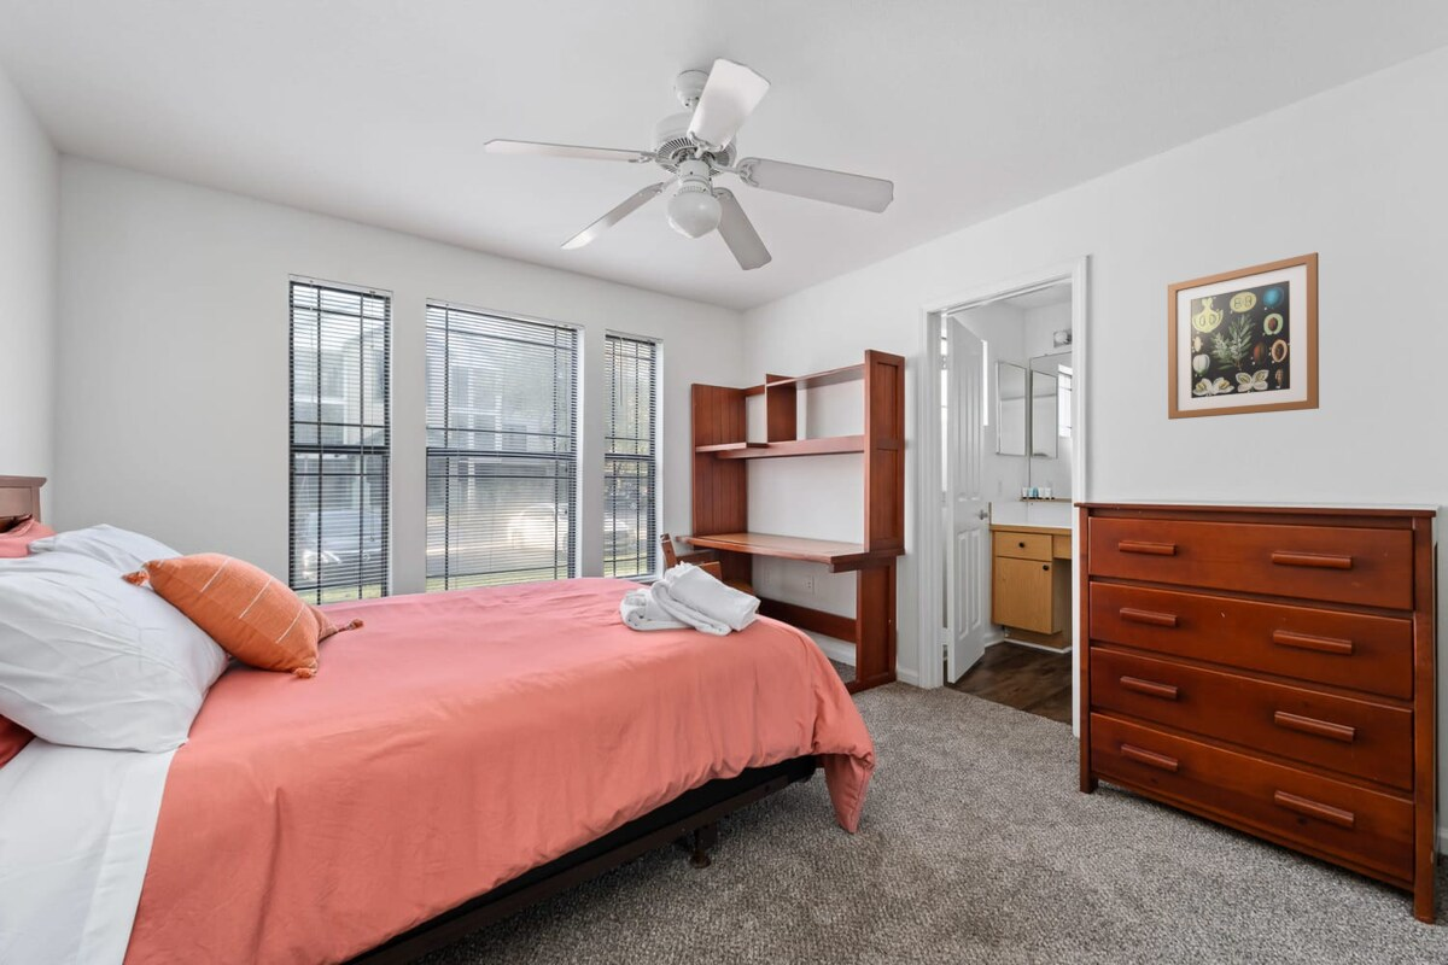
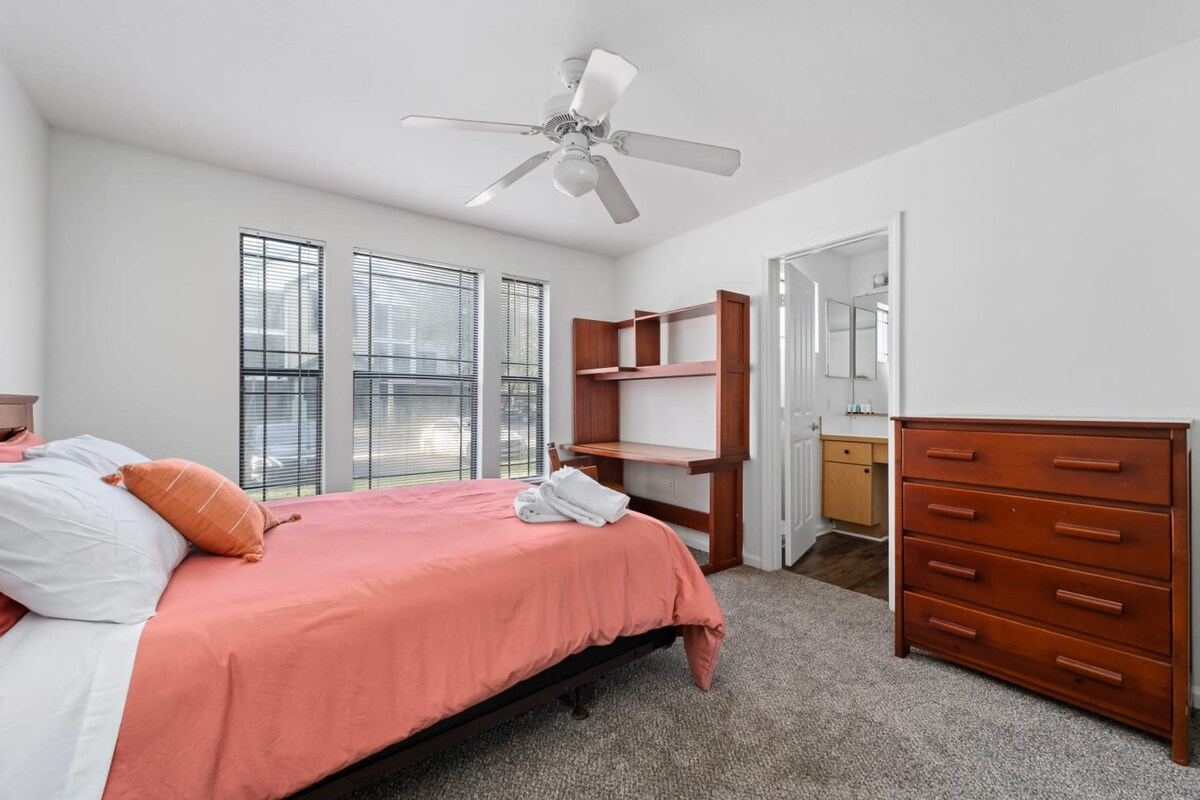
- wall art [1167,251,1320,421]
